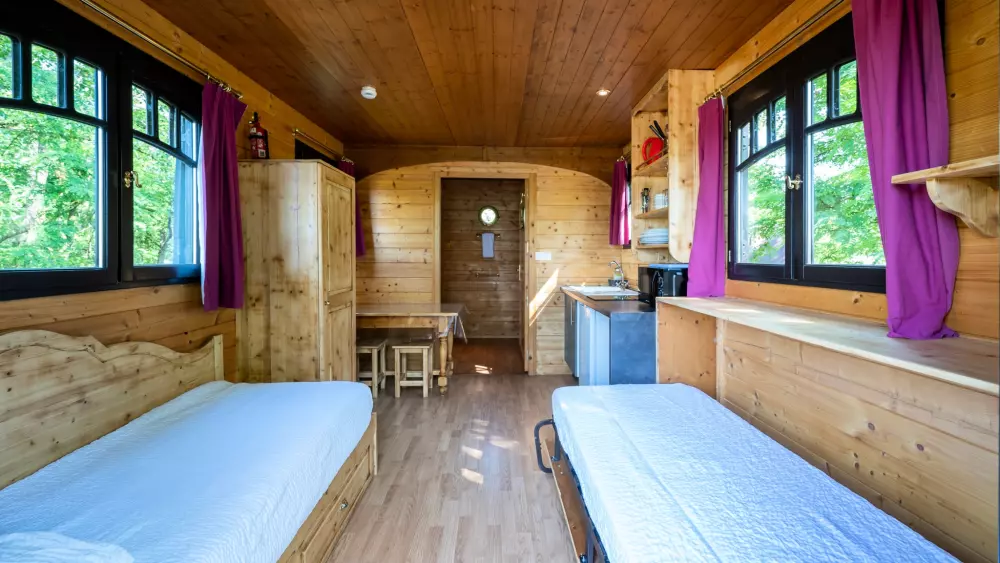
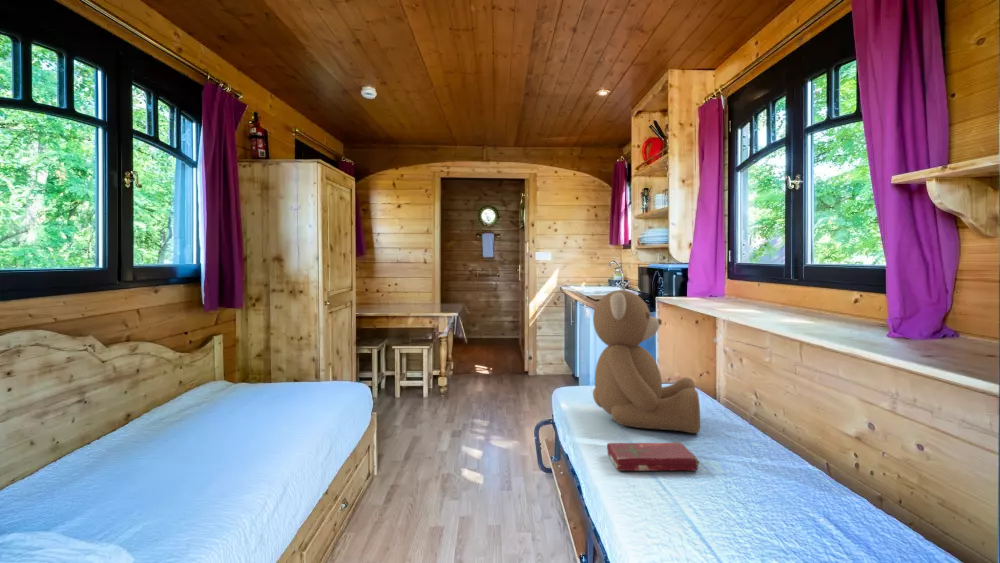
+ book [606,441,701,472]
+ teddy bear [592,289,701,434]
